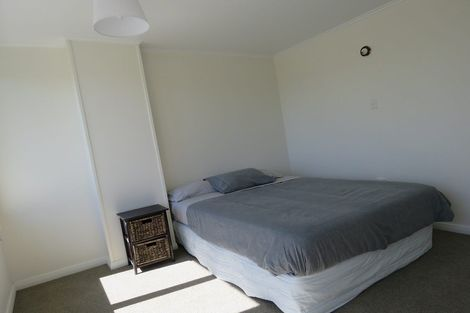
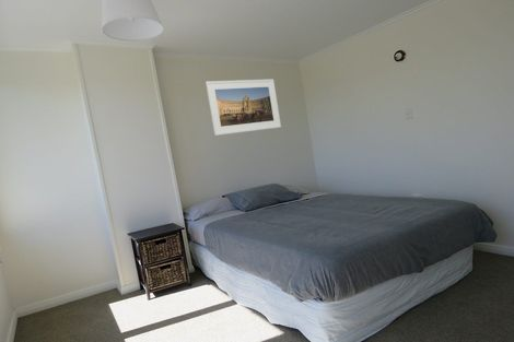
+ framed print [205,78,282,137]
